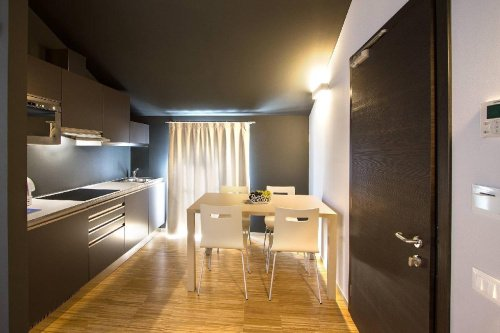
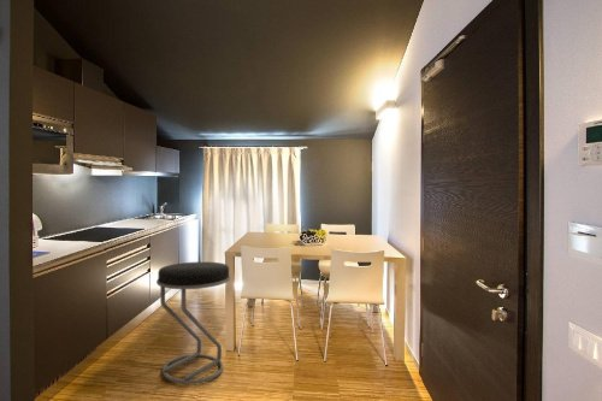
+ stool [155,260,232,385]
